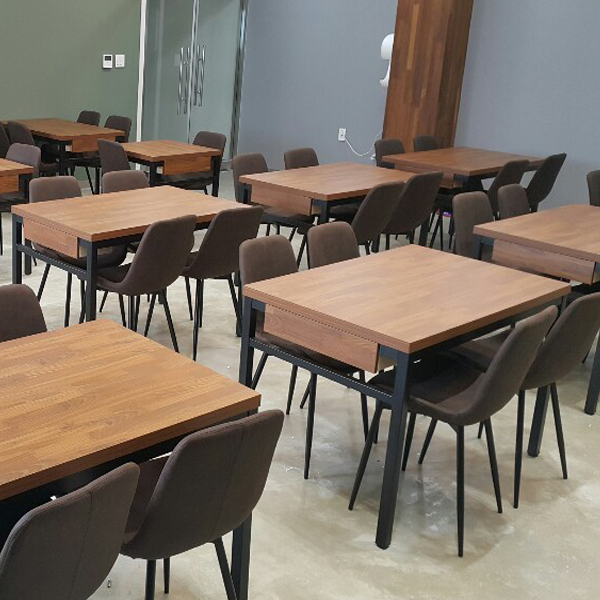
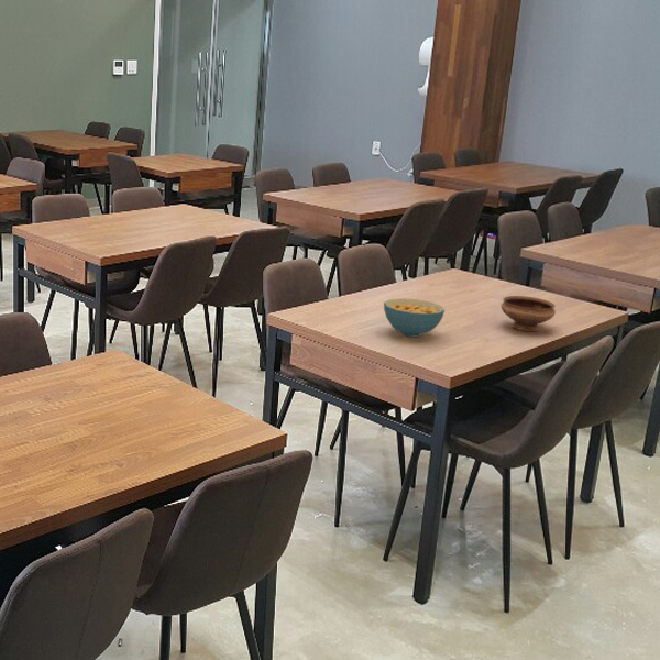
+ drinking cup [499,295,557,332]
+ cereal bowl [383,297,446,338]
